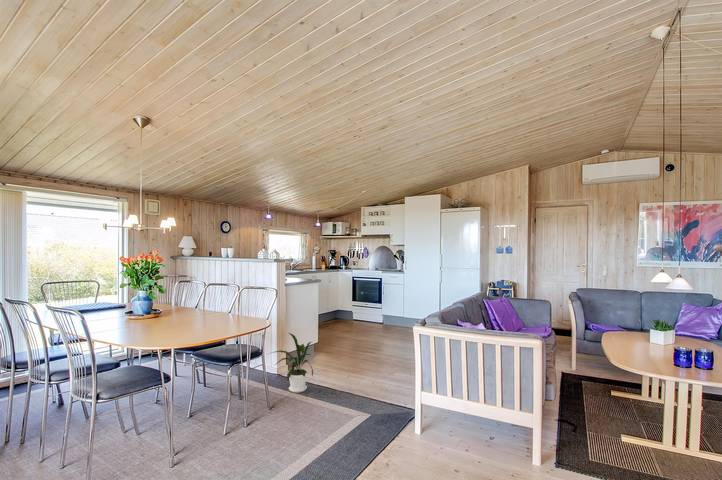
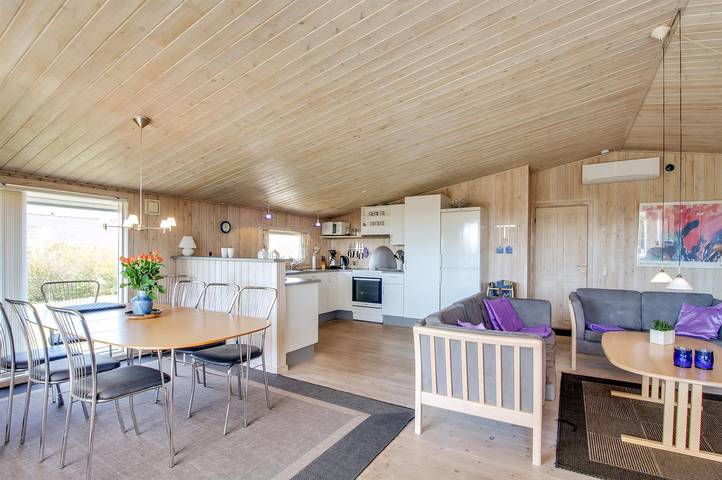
- house plant [267,332,314,394]
